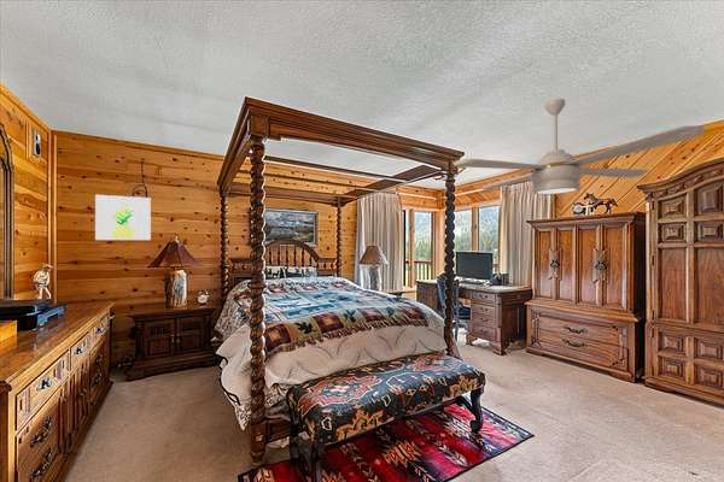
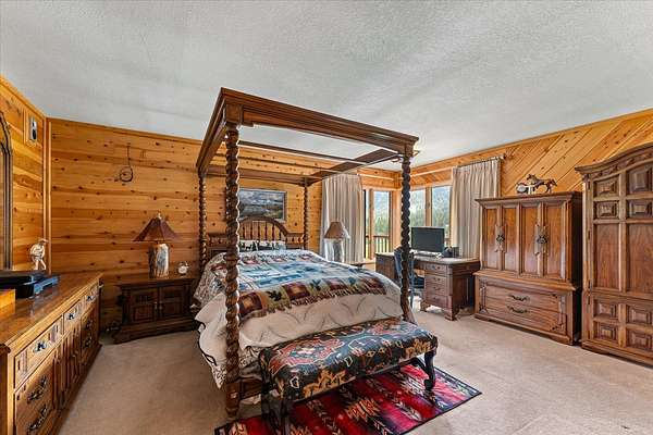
- wall art [94,194,152,241]
- ceiling fan [451,98,706,196]
